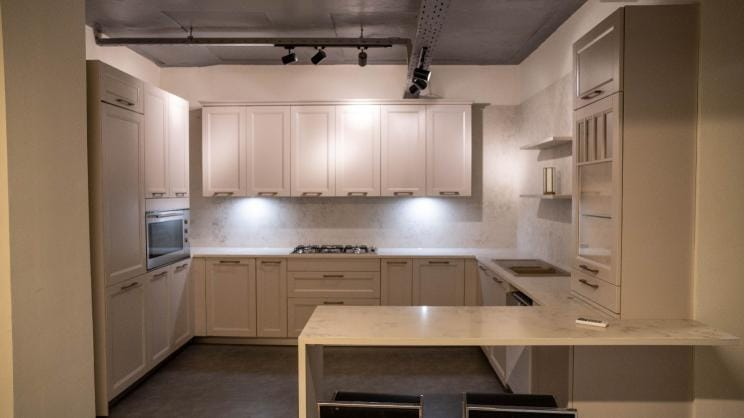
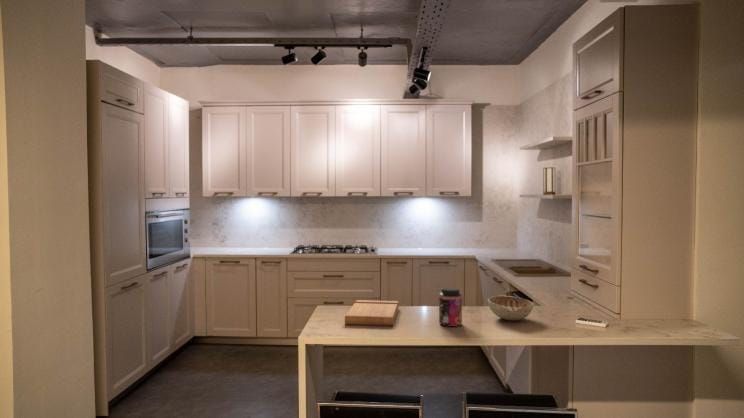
+ cutting board [344,299,400,327]
+ jar [438,286,463,328]
+ decorative bowl [487,294,535,322]
